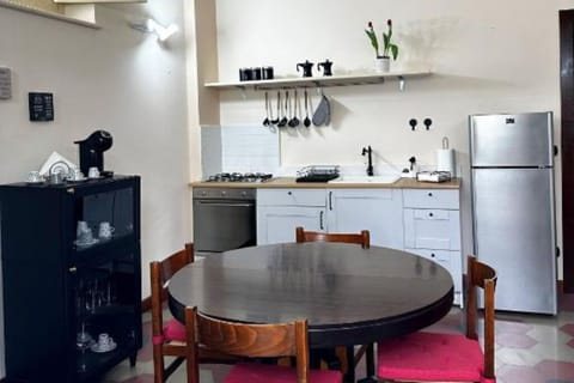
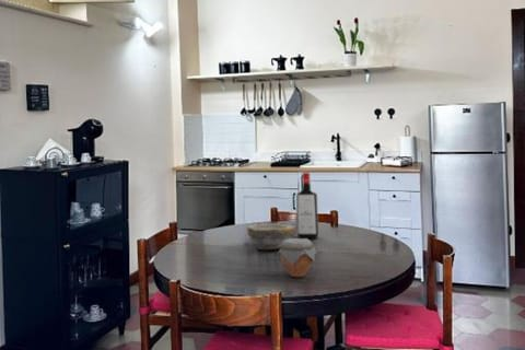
+ bowl [246,223,296,250]
+ liquor bottle [295,172,319,240]
+ jar [278,237,318,278]
